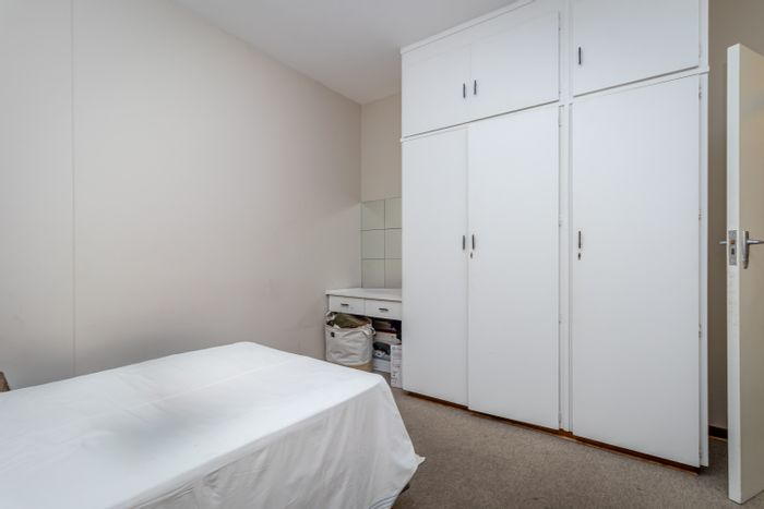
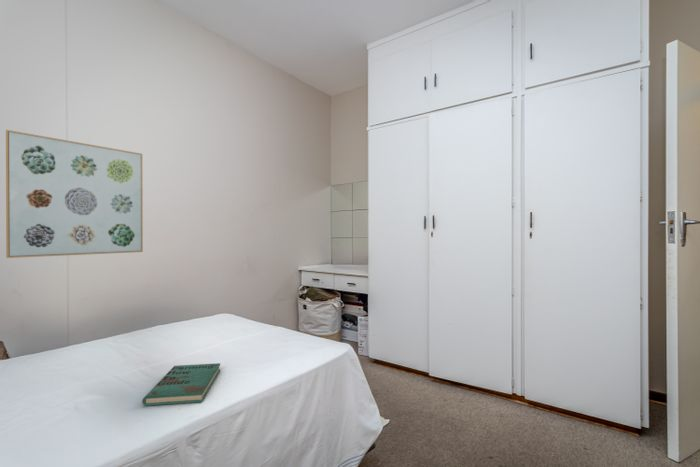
+ book [141,362,221,407]
+ wall art [5,129,144,259]
